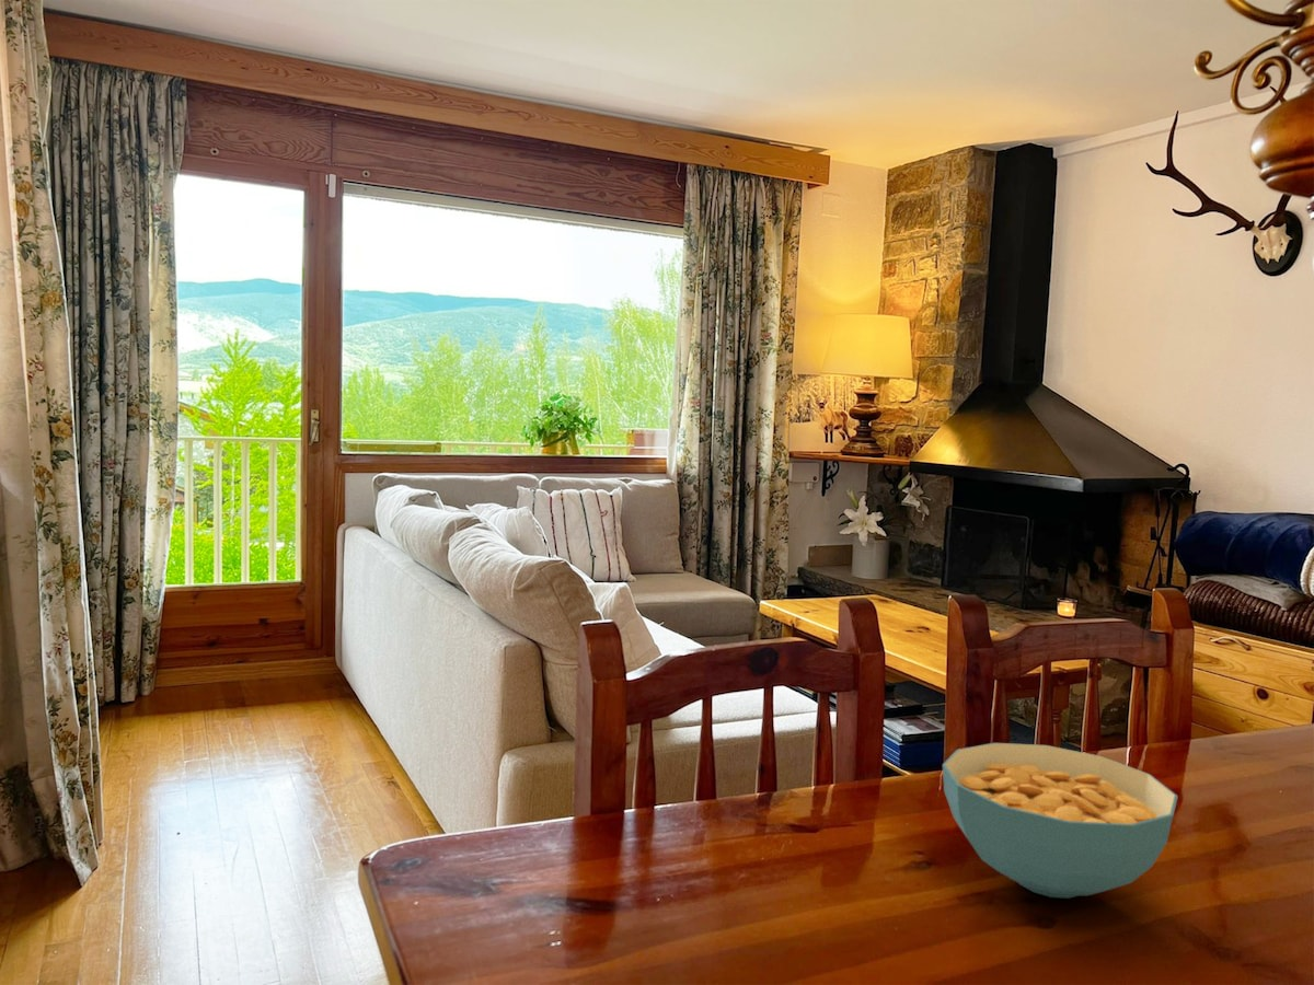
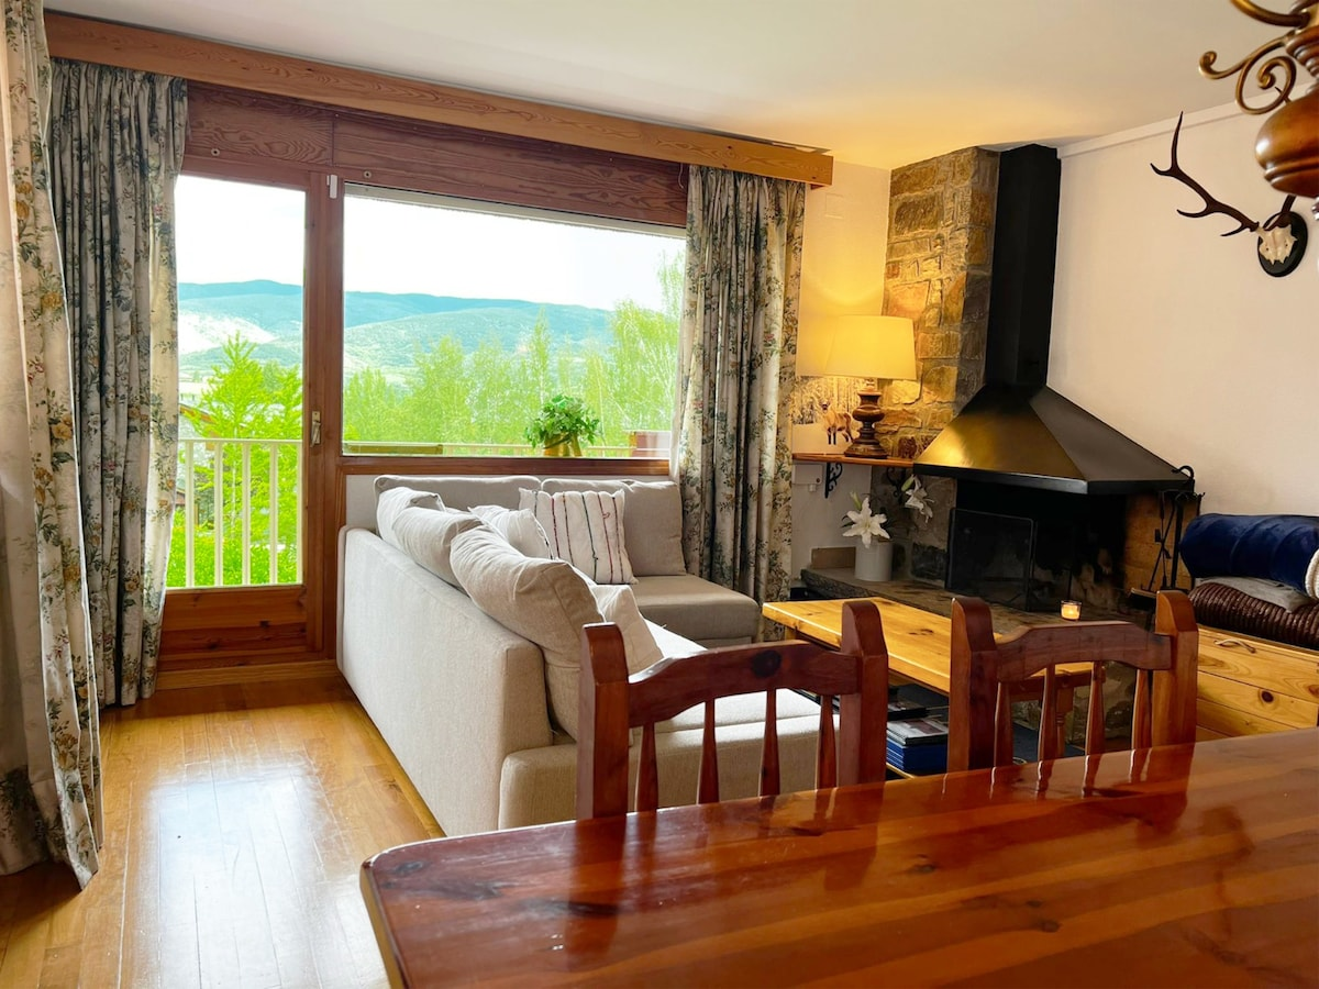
- cereal bowl [942,742,1179,900]
